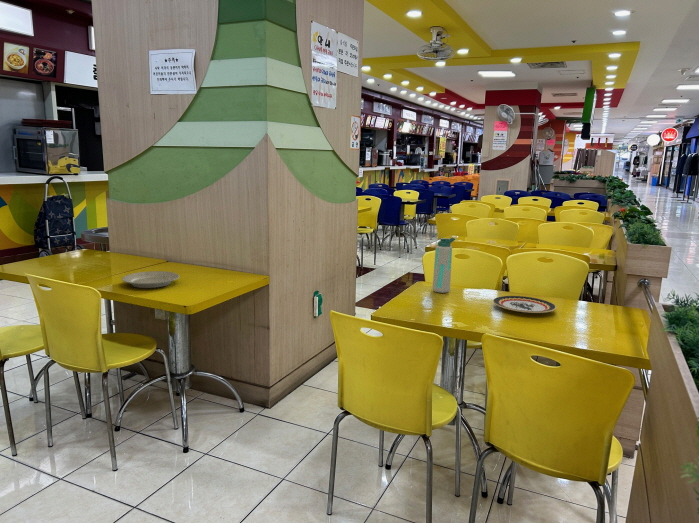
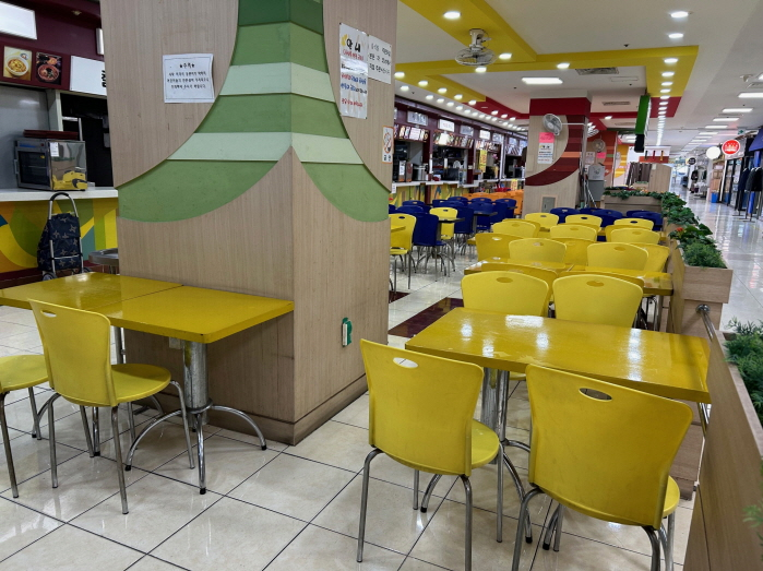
- plate [121,270,180,289]
- plate [492,295,557,314]
- water bottle [432,237,456,294]
